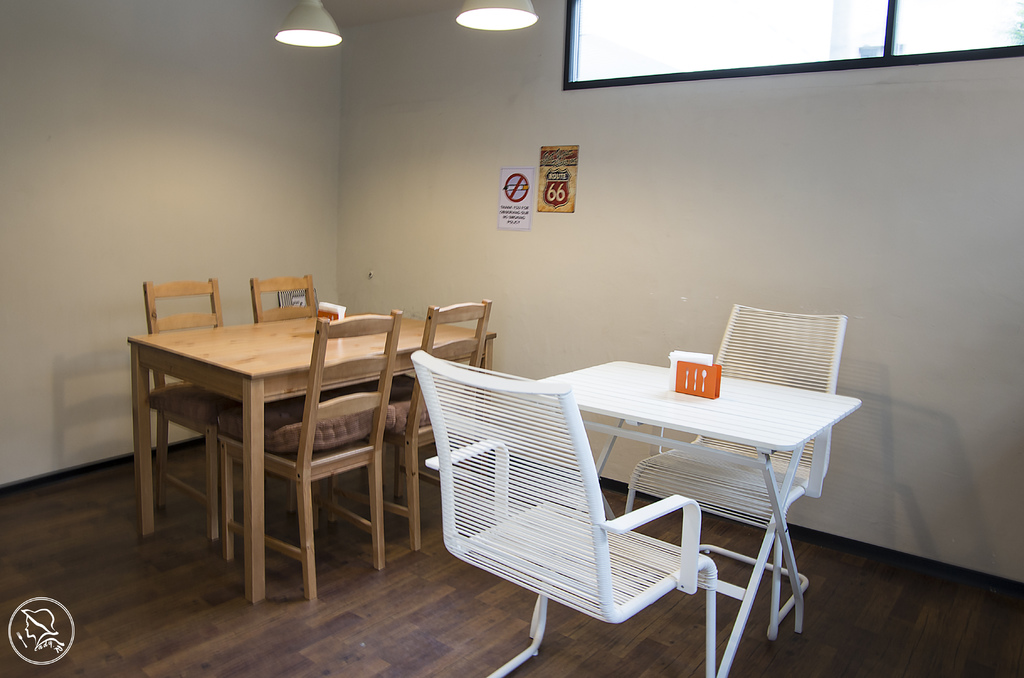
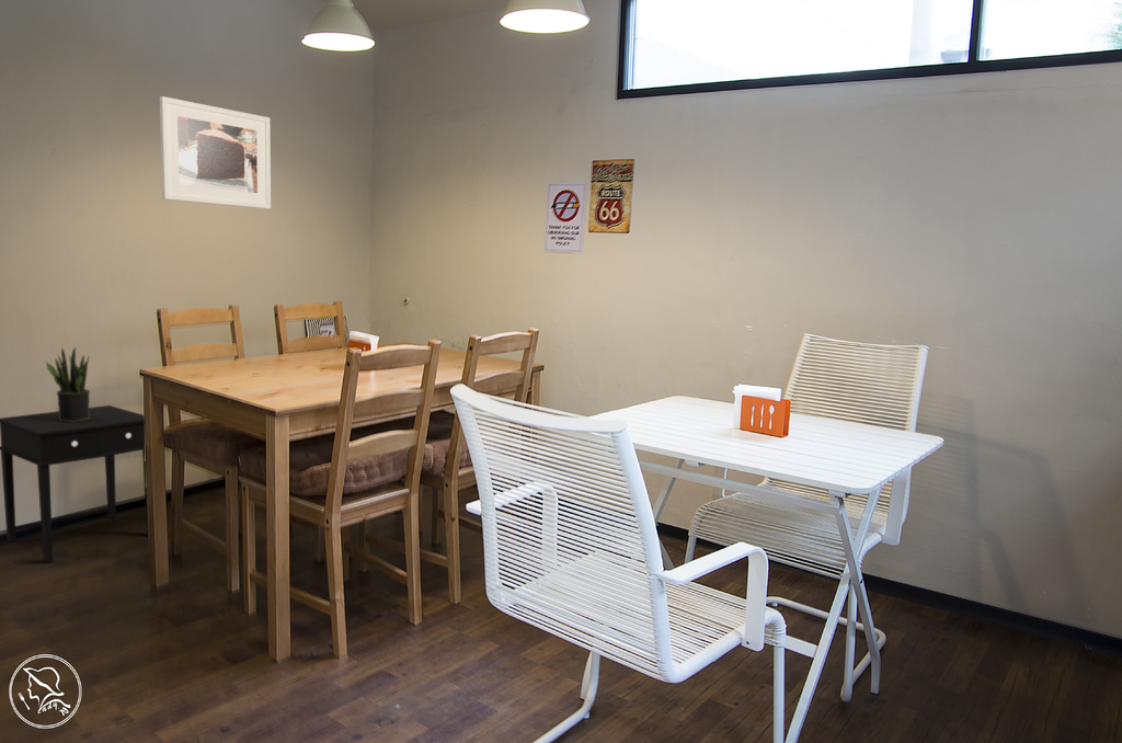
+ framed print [159,95,272,210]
+ potted plant [45,346,91,422]
+ side table [0,404,149,563]
